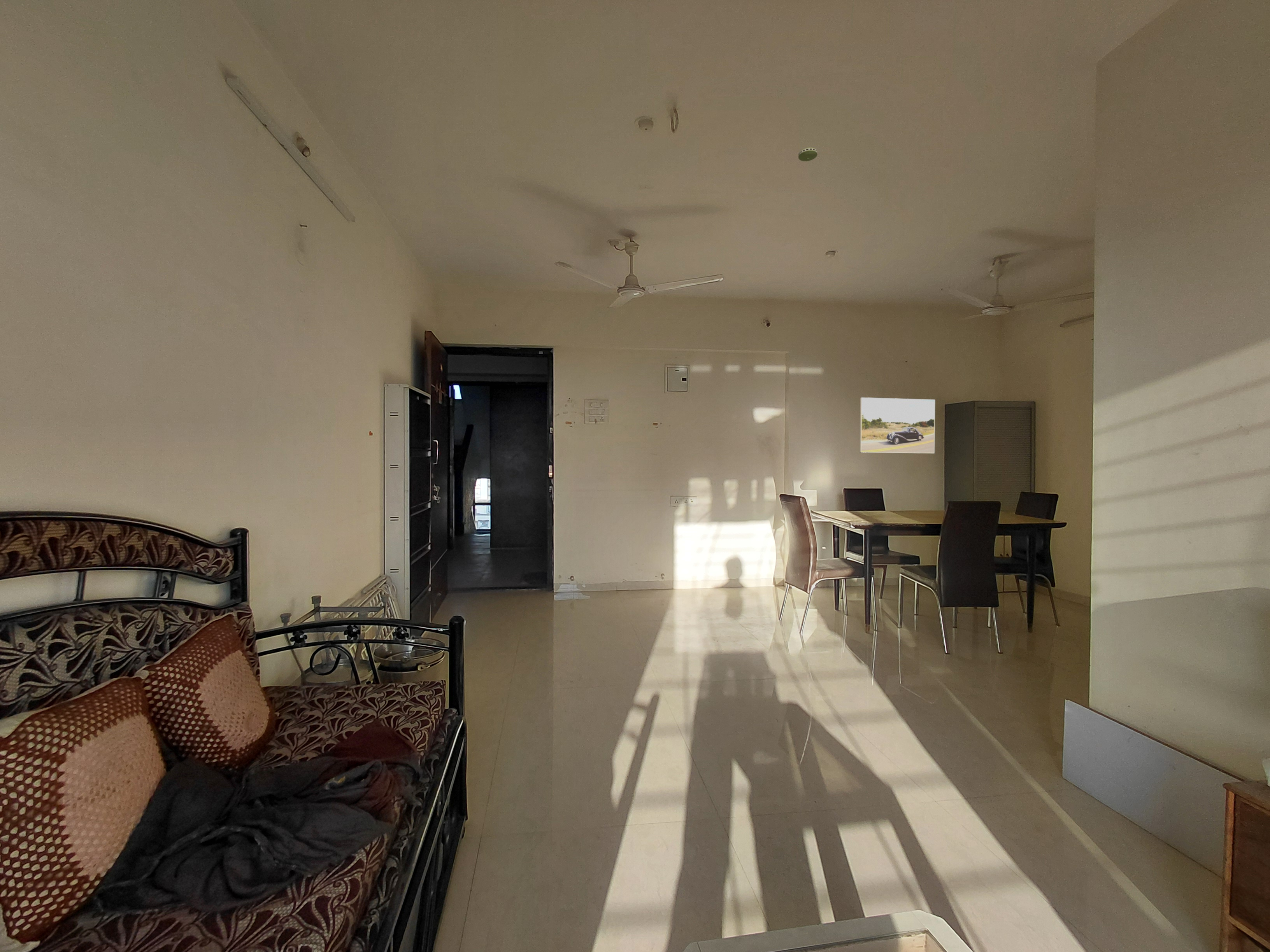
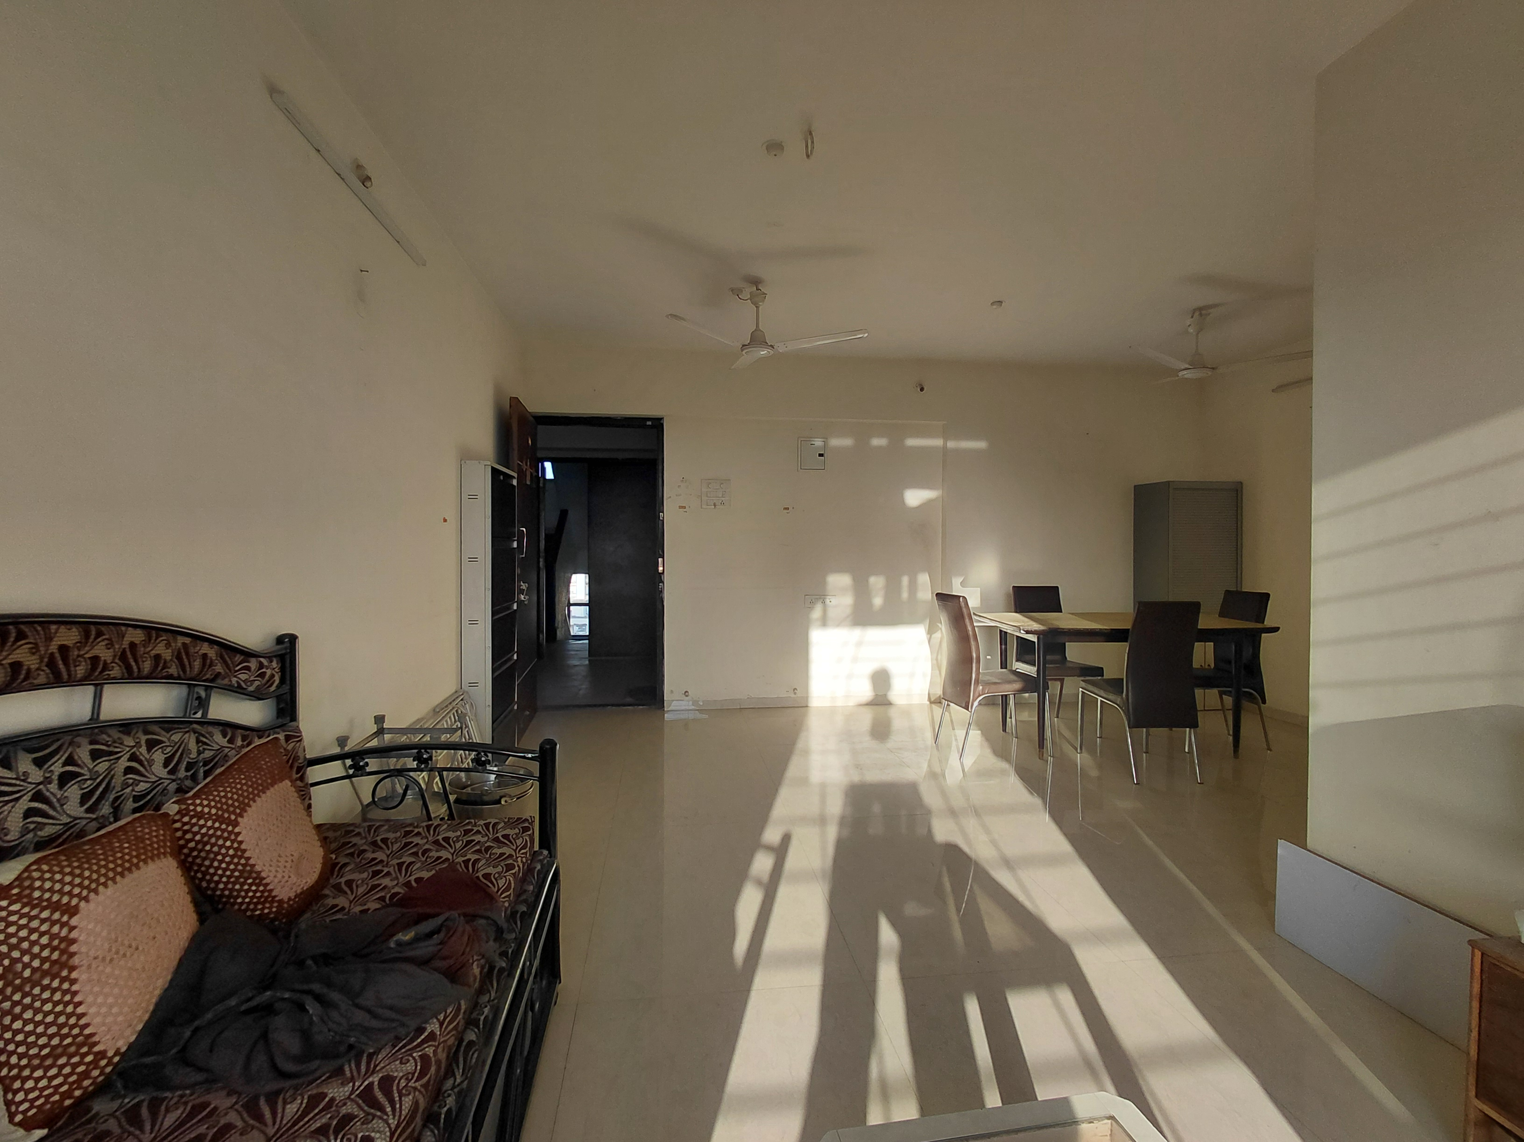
- smoke detector [798,147,818,162]
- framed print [859,397,935,454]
